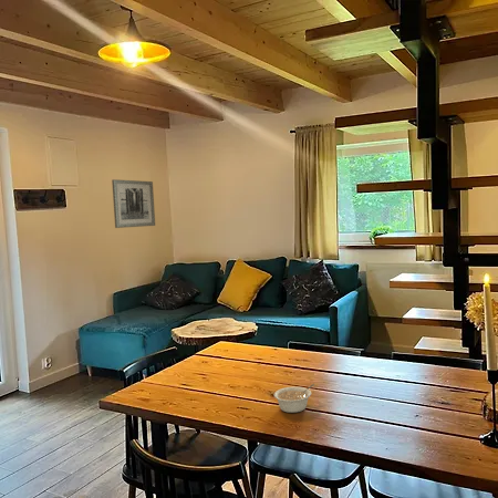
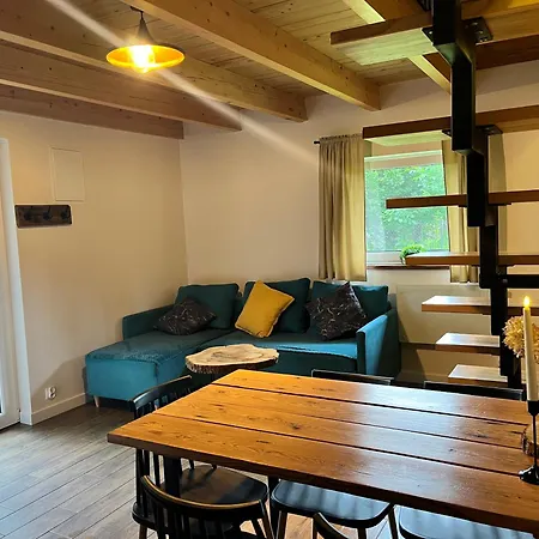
- legume [273,383,315,414]
- wall art [111,178,156,229]
